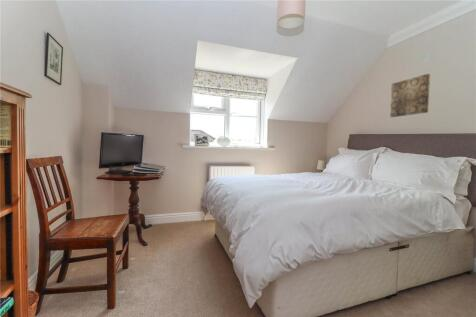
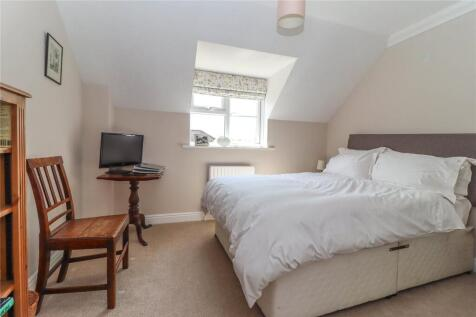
- wall art [389,73,431,118]
